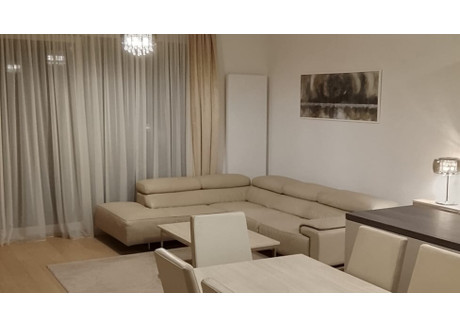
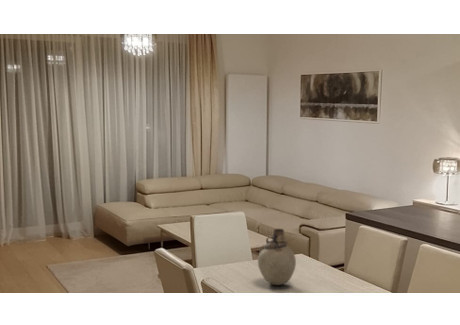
+ vase [257,228,297,286]
